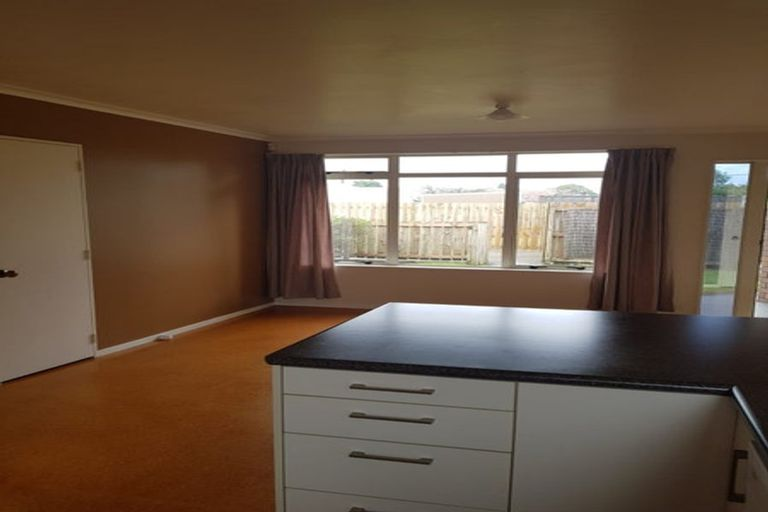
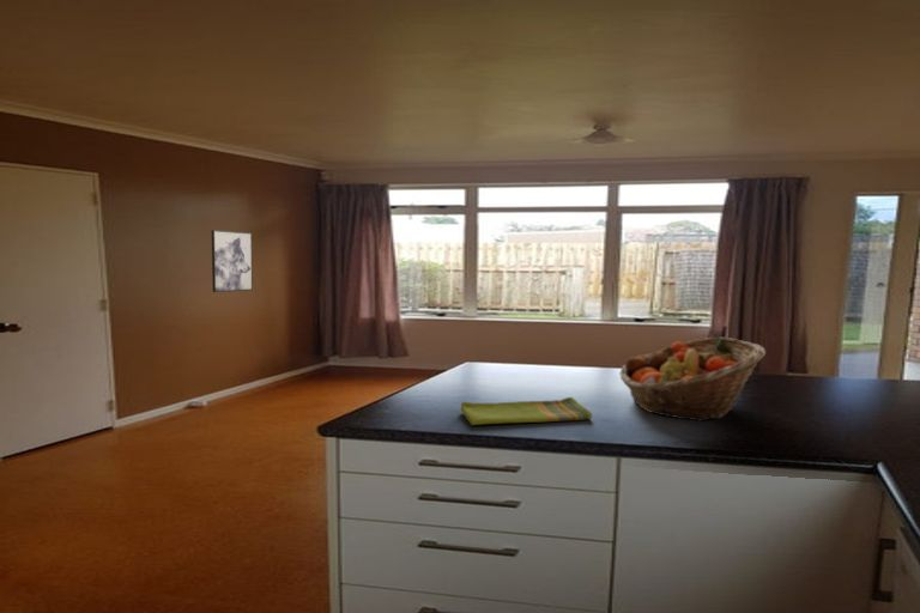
+ wall art [211,229,254,293]
+ dish towel [460,396,593,426]
+ fruit basket [618,335,767,423]
